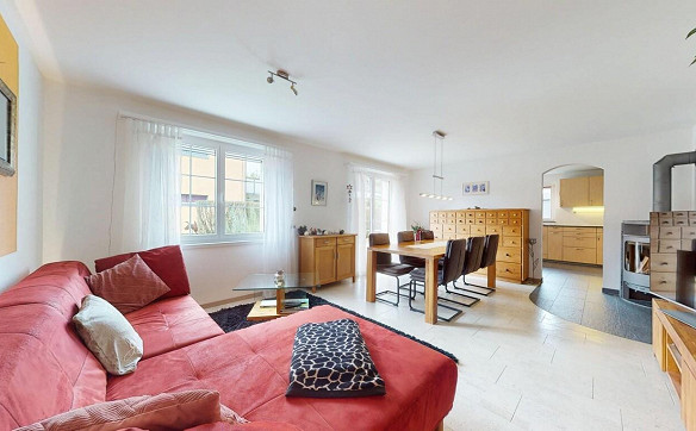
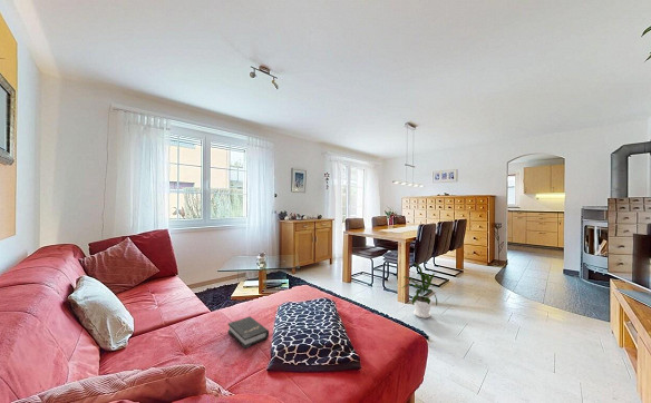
+ house plant [393,262,438,320]
+ hardback book [227,315,270,350]
